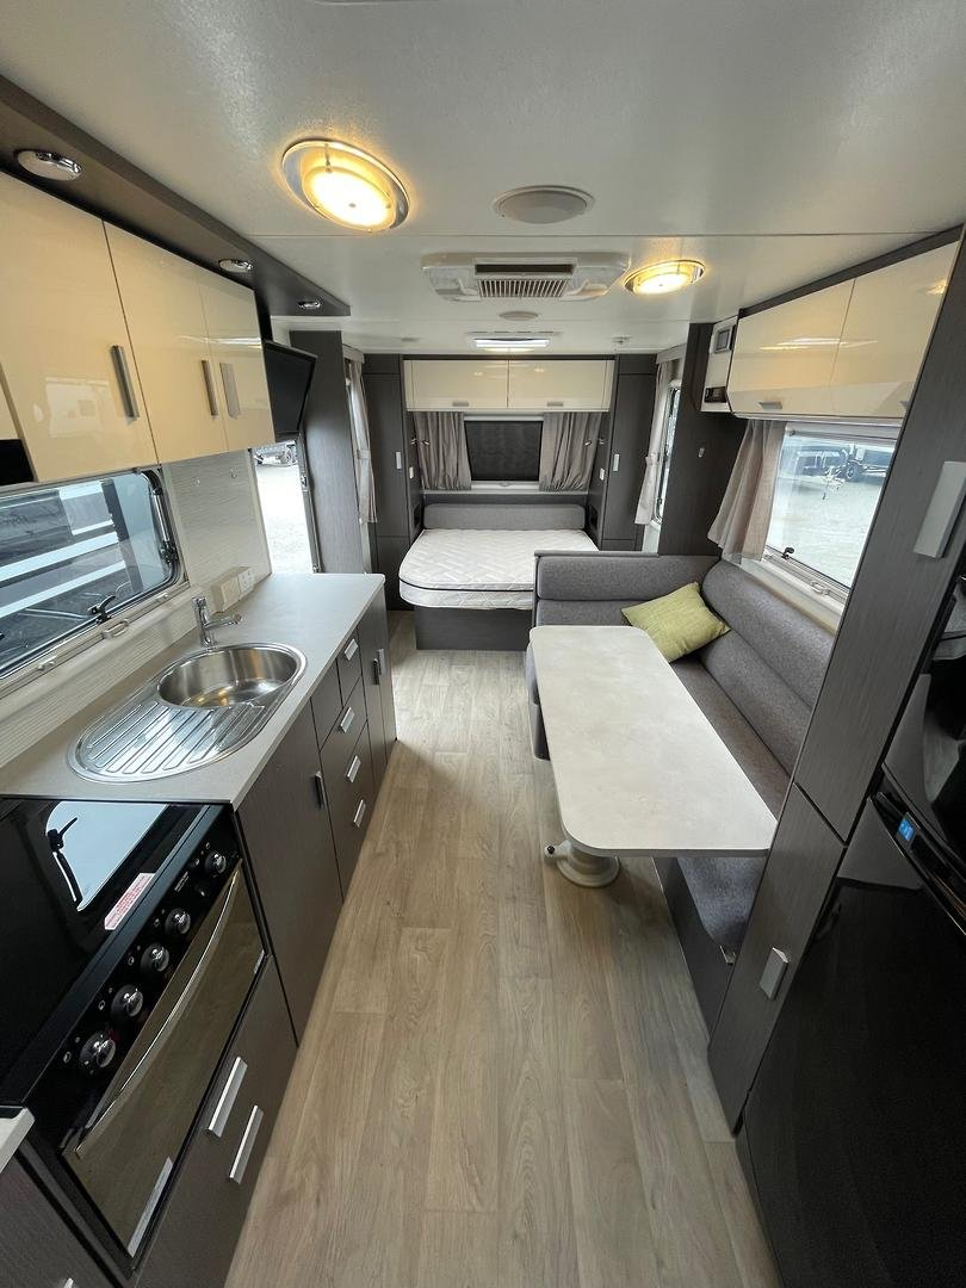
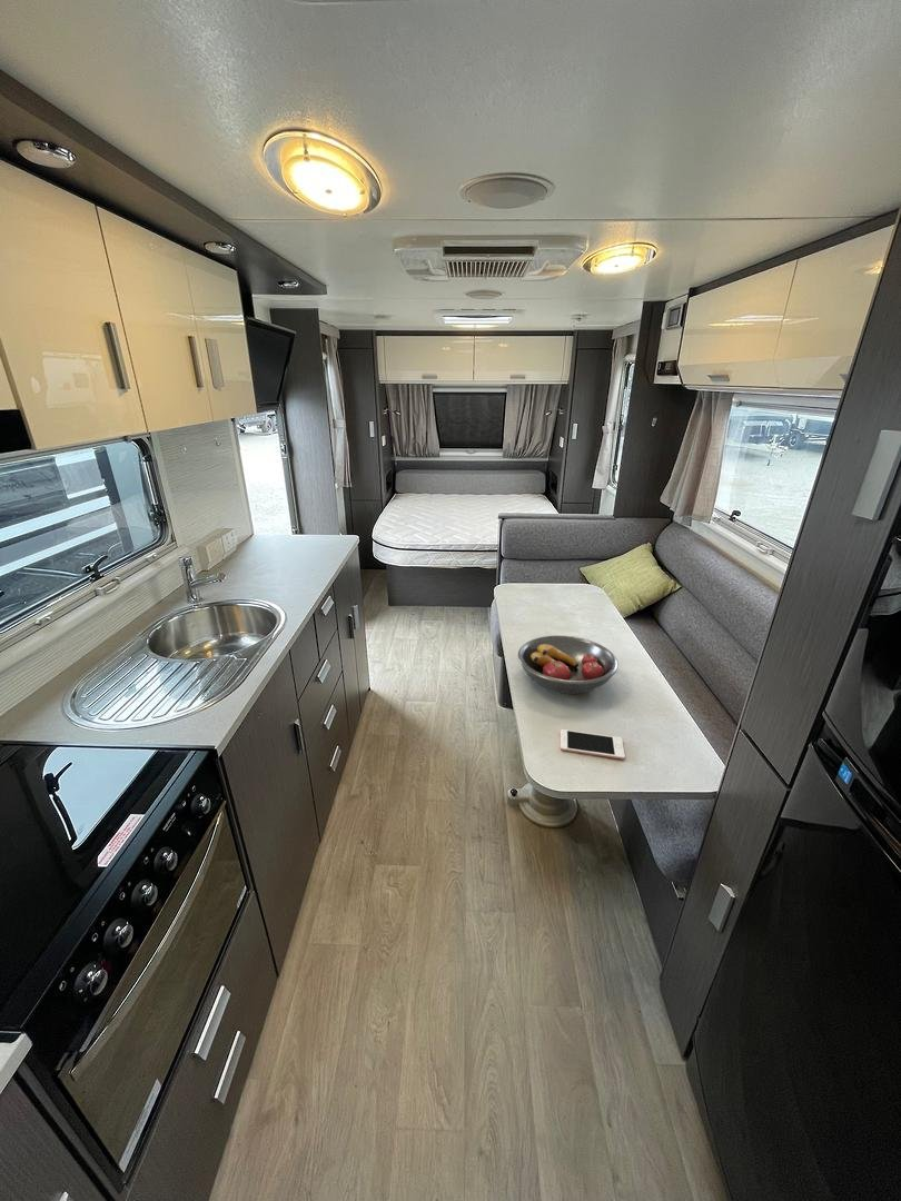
+ fruit bowl [517,635,620,695]
+ cell phone [560,728,626,761]
